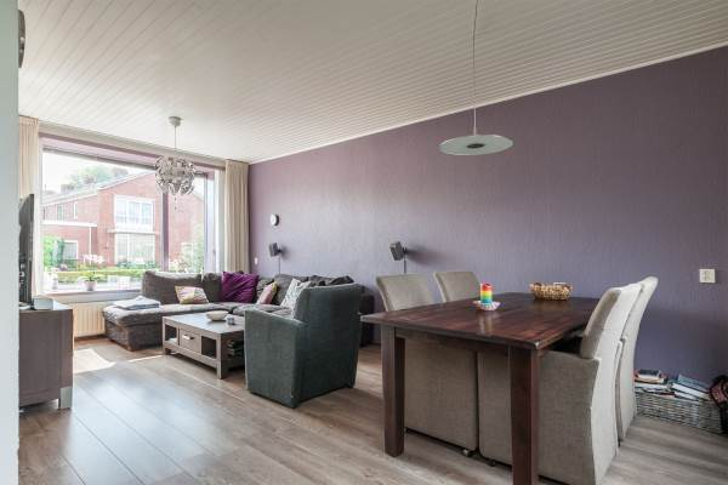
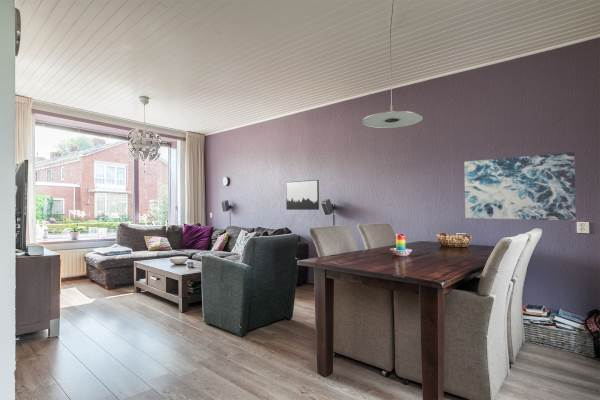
+ wall art [285,179,320,211]
+ wall art [463,151,577,221]
